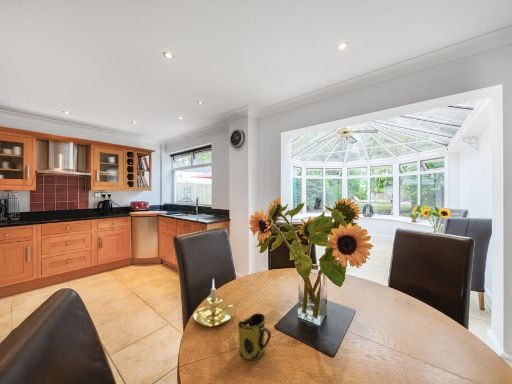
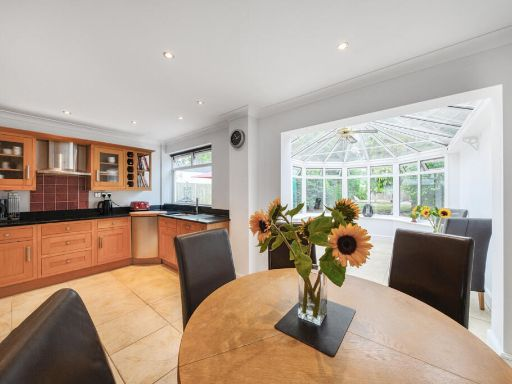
- mug [237,313,272,361]
- candle holder [192,278,240,328]
